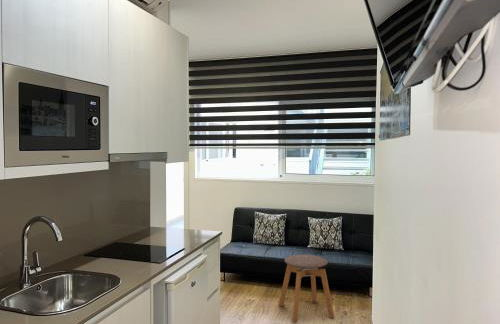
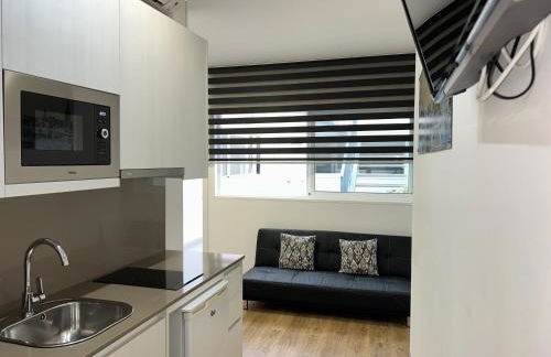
- stool [277,254,335,324]
